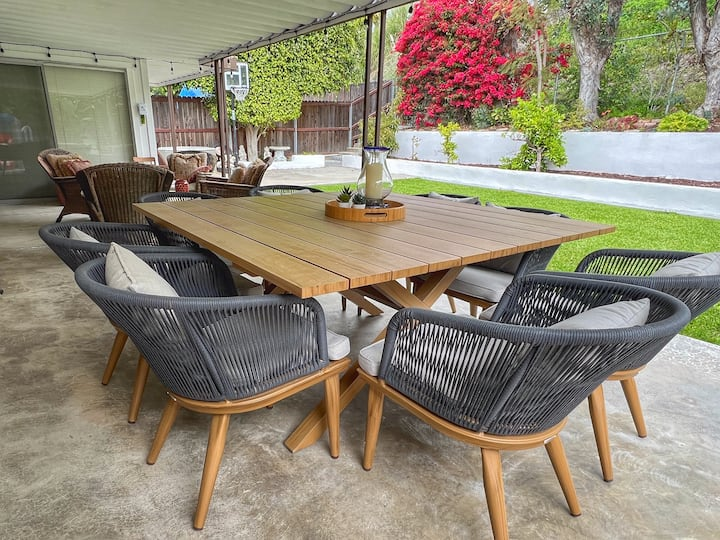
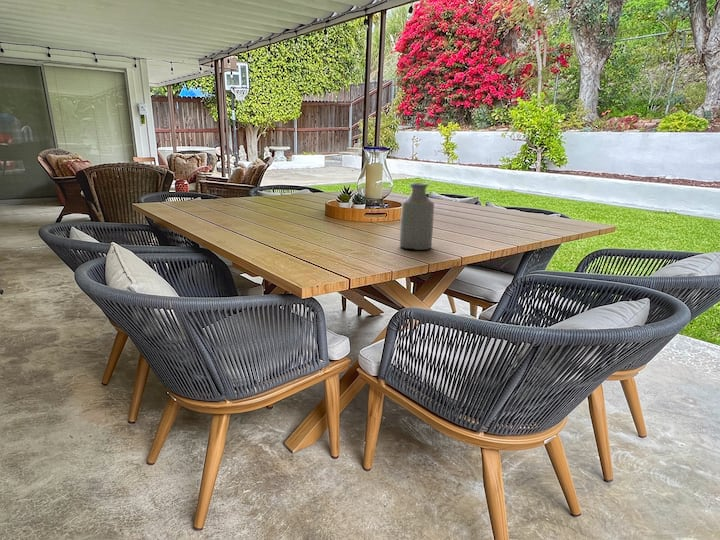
+ bottle [399,182,435,251]
